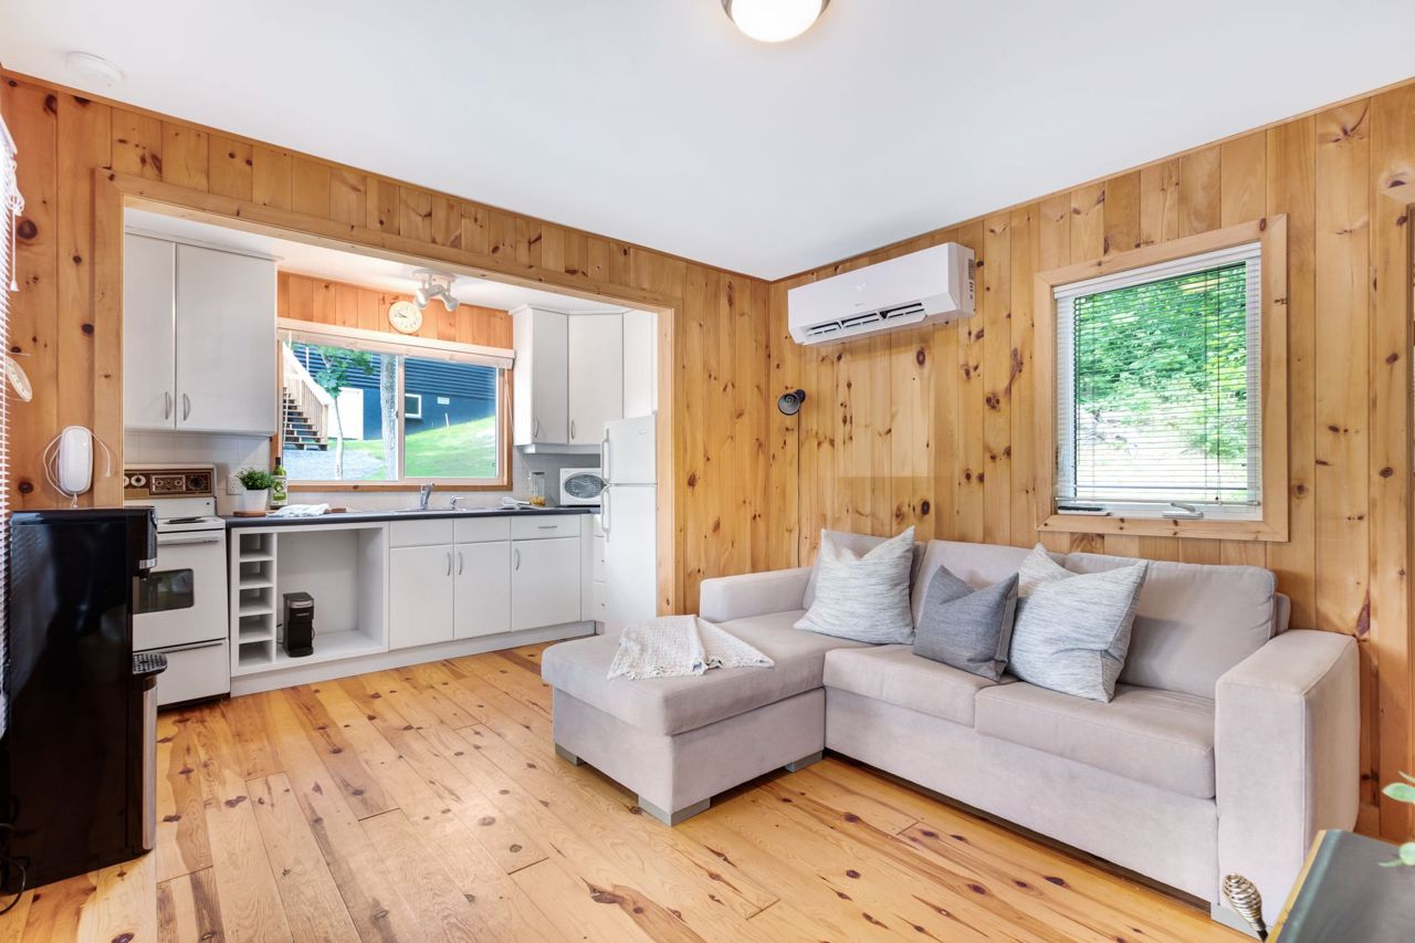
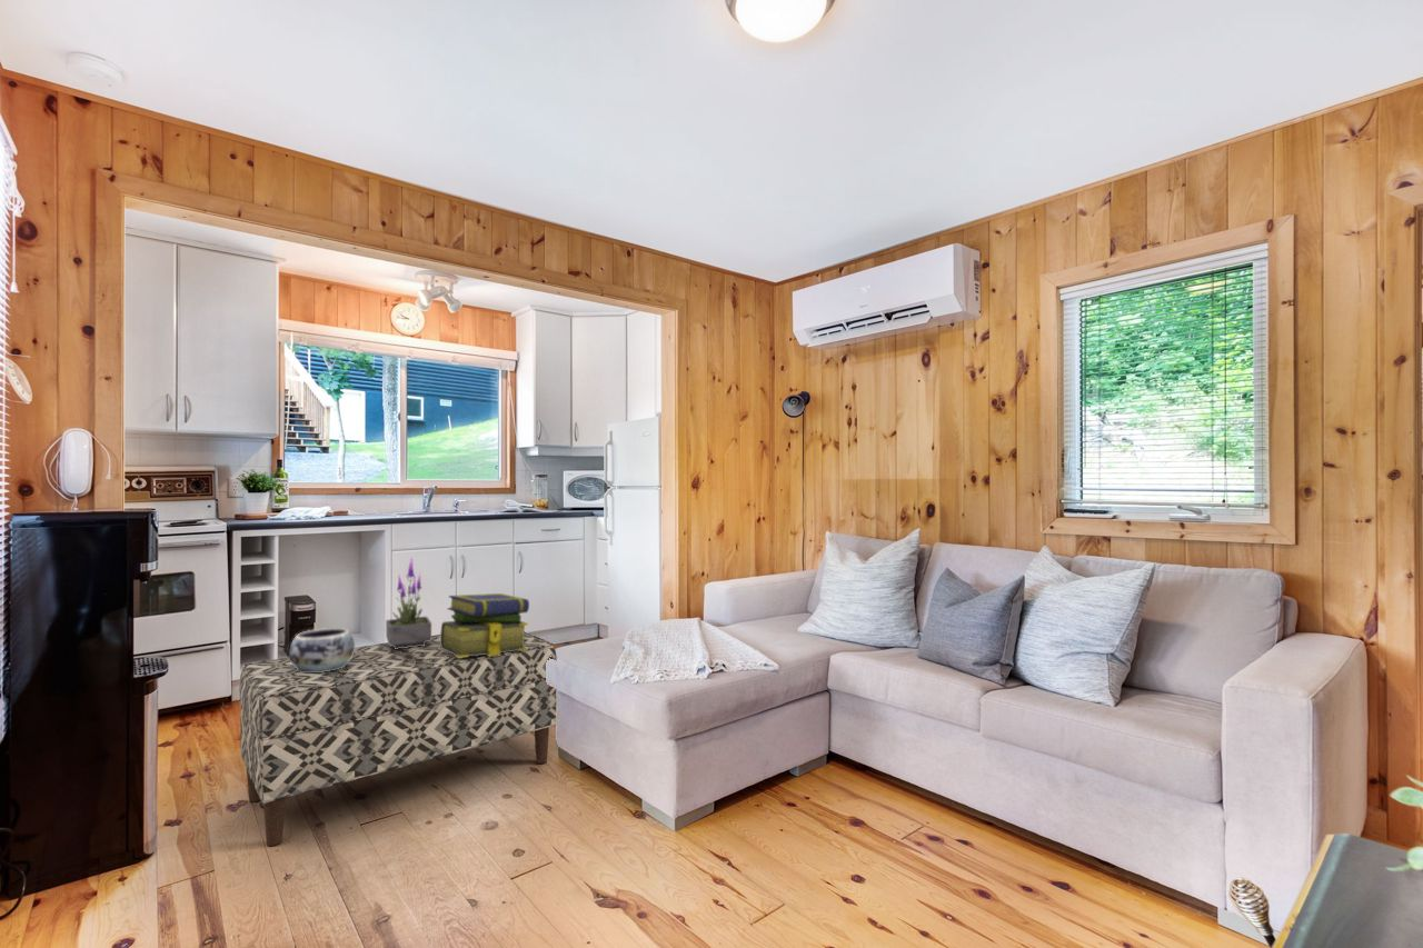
+ stack of books [439,592,530,658]
+ potted plant [385,556,432,649]
+ bench [238,631,558,847]
+ decorative bowl [288,627,356,672]
